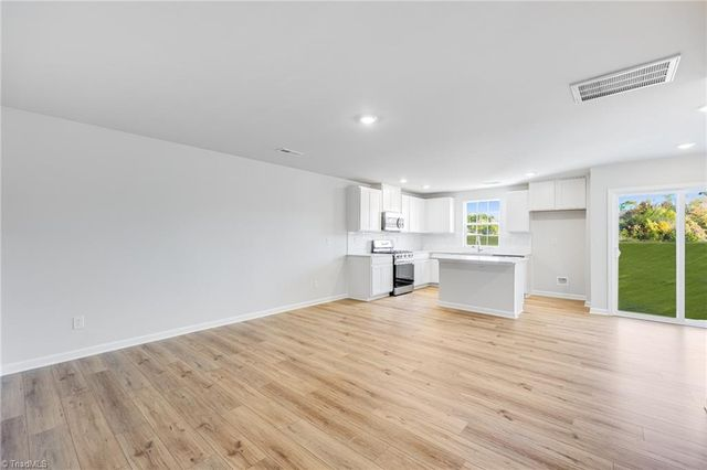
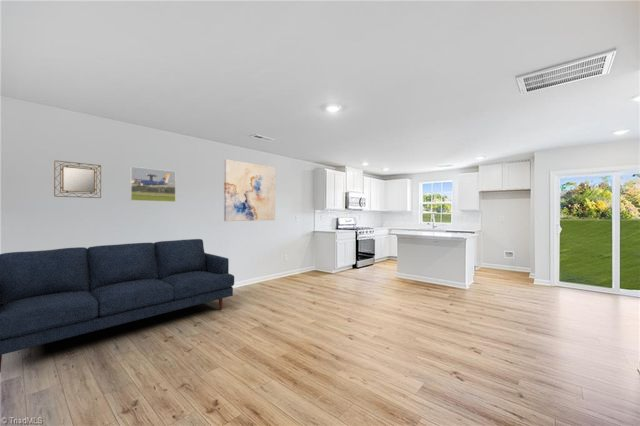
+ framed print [129,165,177,203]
+ sofa [0,238,235,373]
+ wall art [223,158,276,222]
+ home mirror [53,159,102,199]
